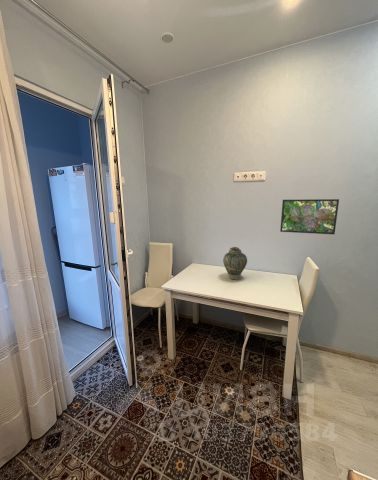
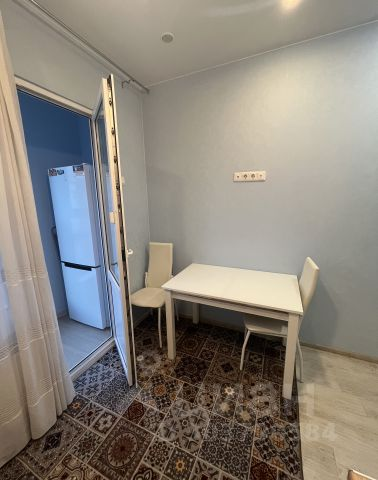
- vase [222,246,248,281]
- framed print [279,198,340,235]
